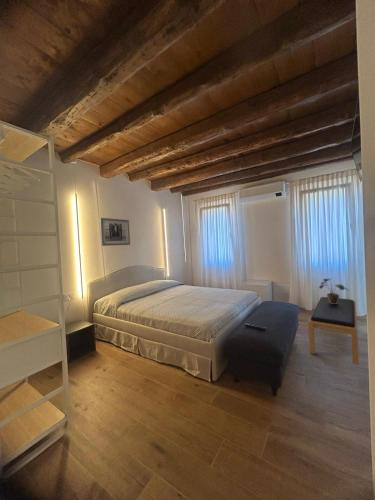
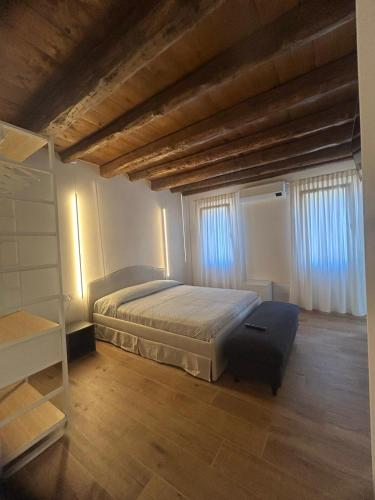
- potted plant [318,277,350,304]
- wall art [99,217,131,247]
- bench [307,296,360,366]
